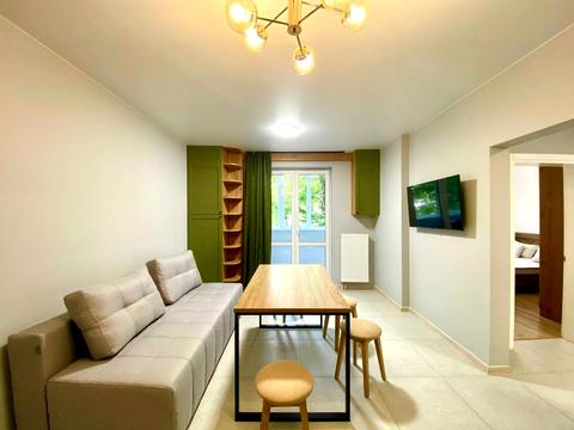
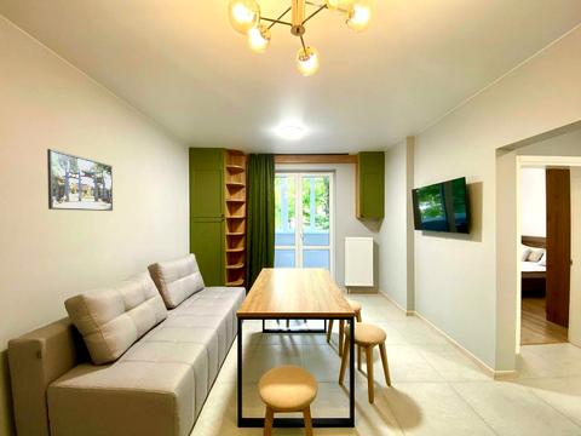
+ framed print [46,148,114,212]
